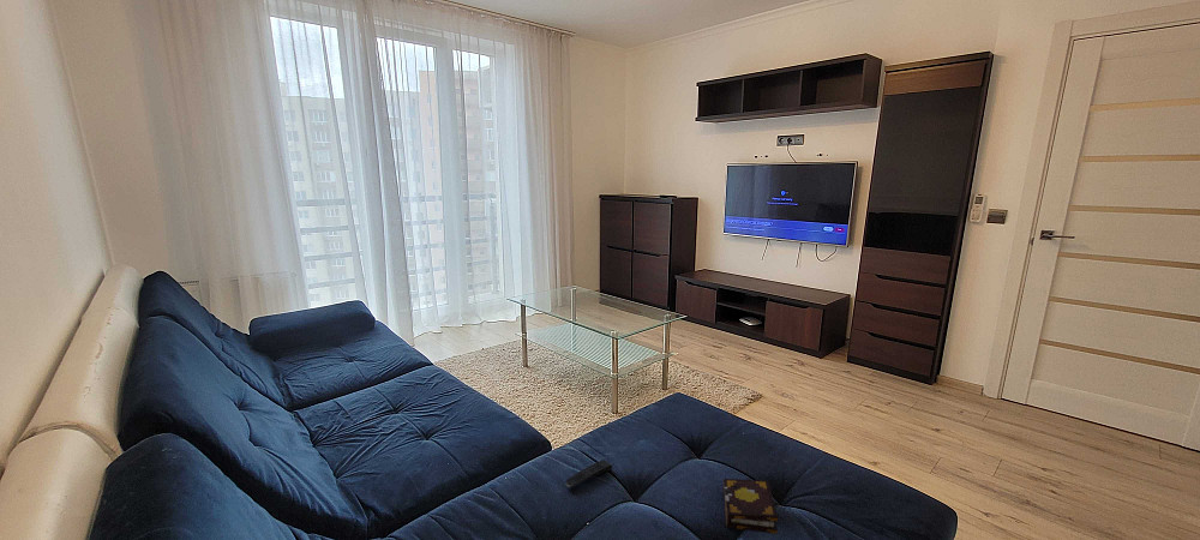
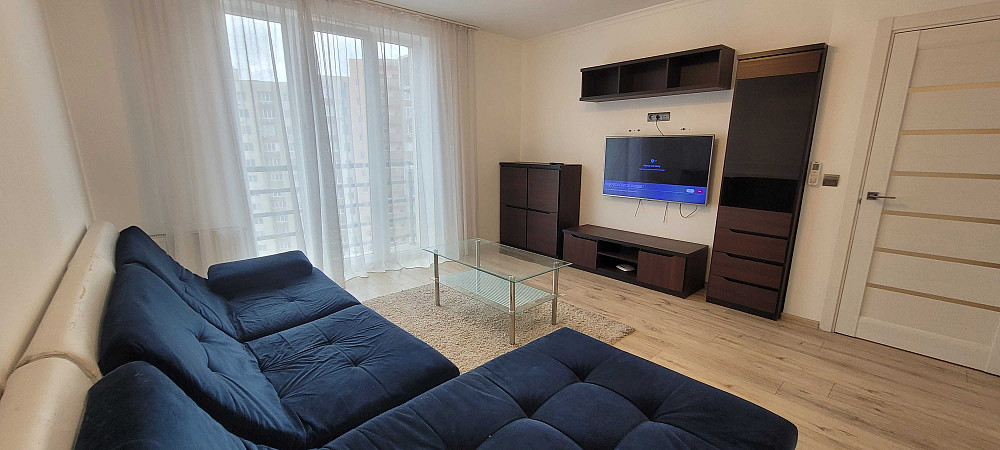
- book [722,478,779,535]
- remote control [564,458,614,488]
